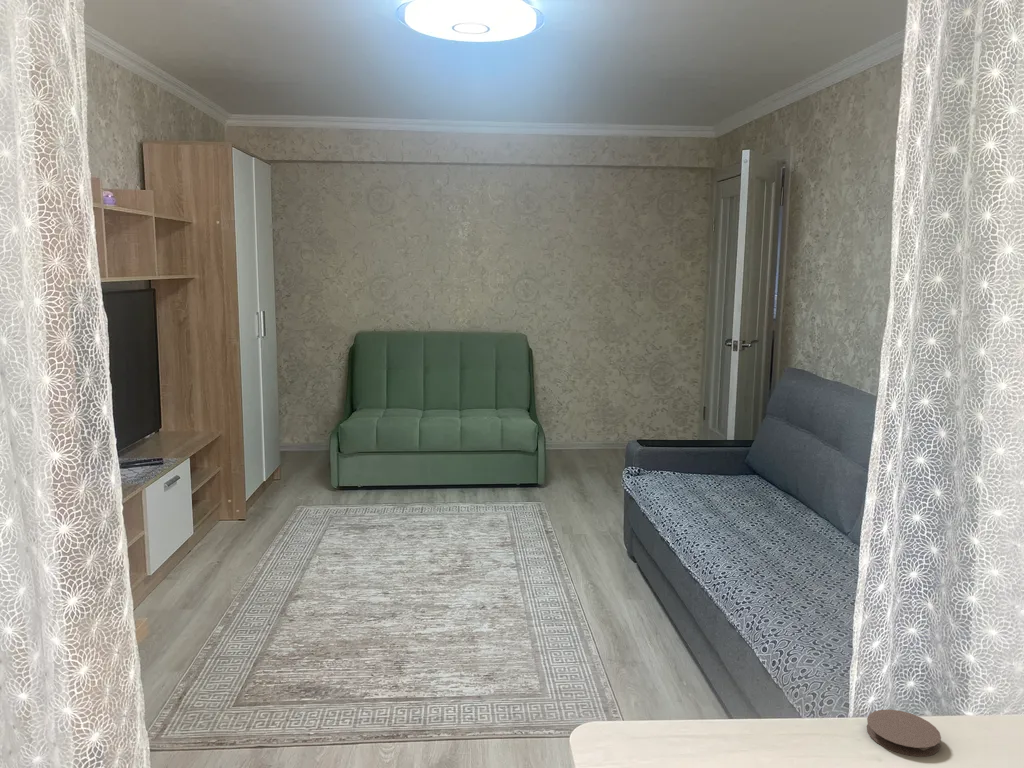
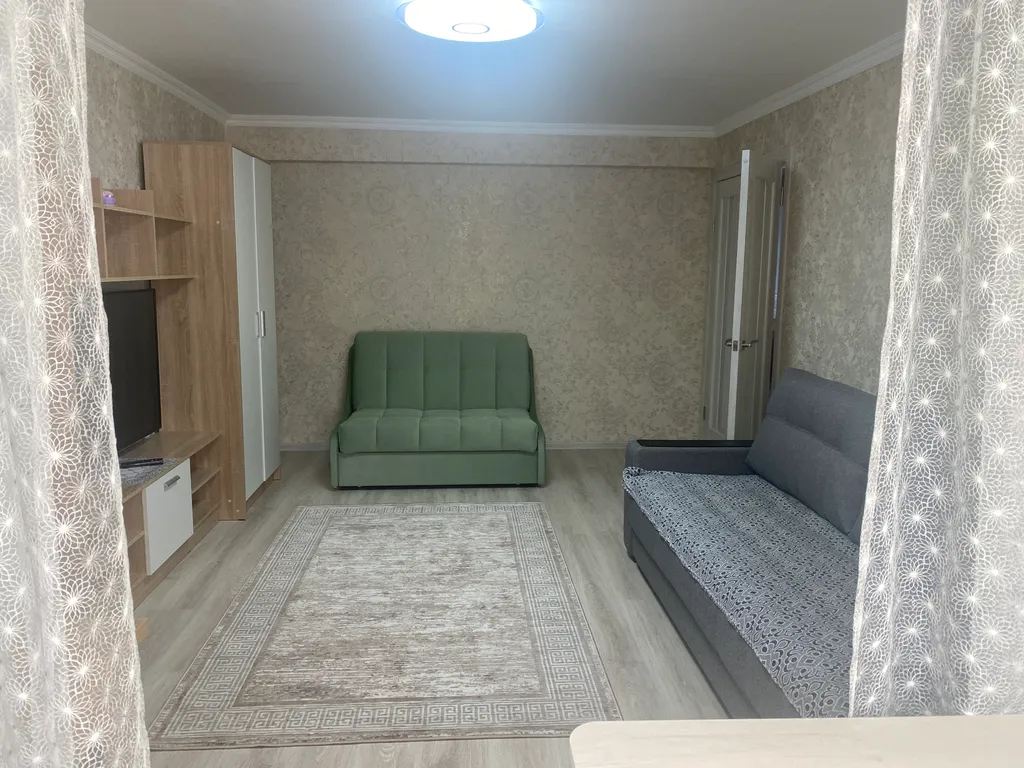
- coaster [866,709,942,757]
